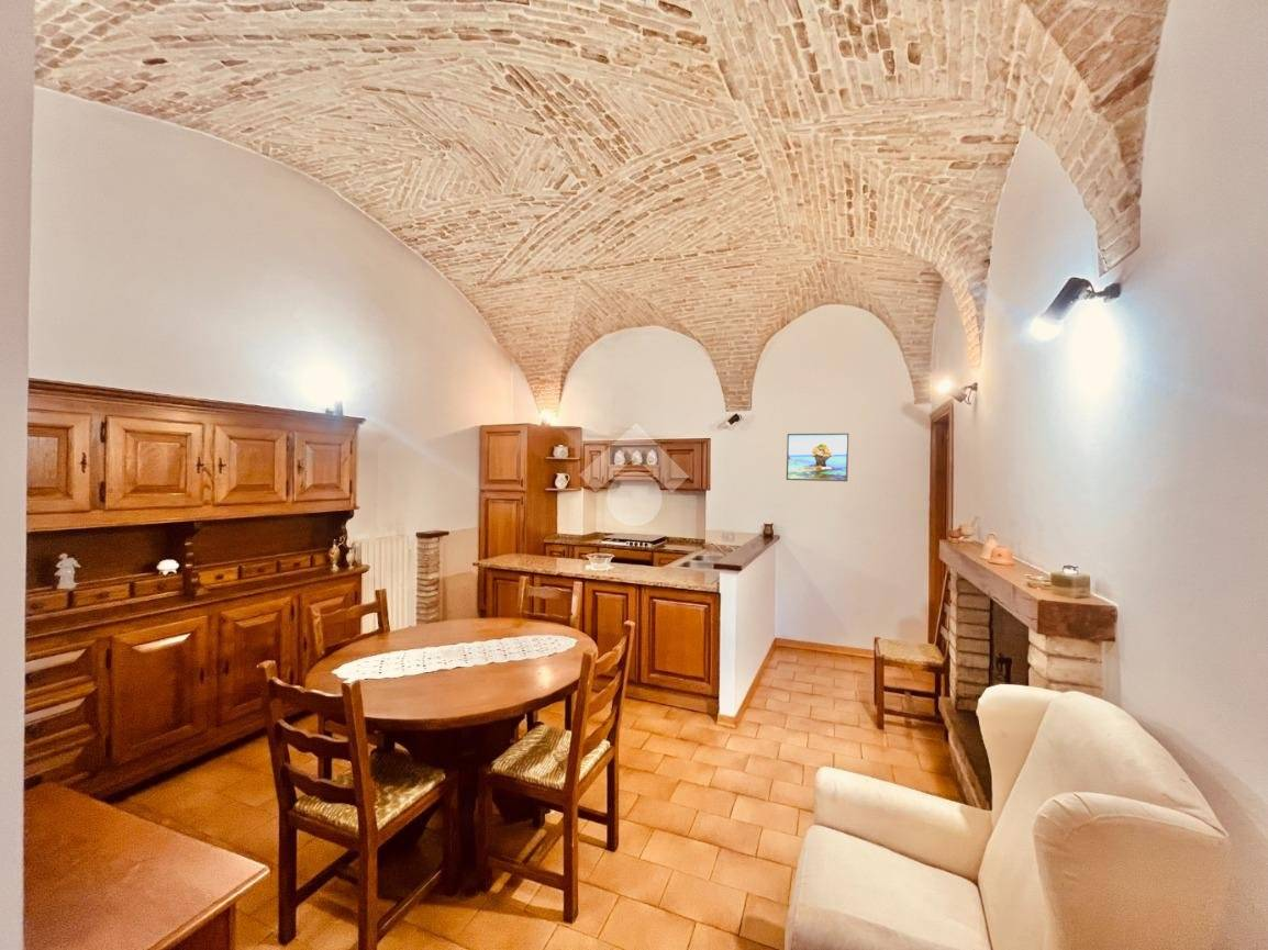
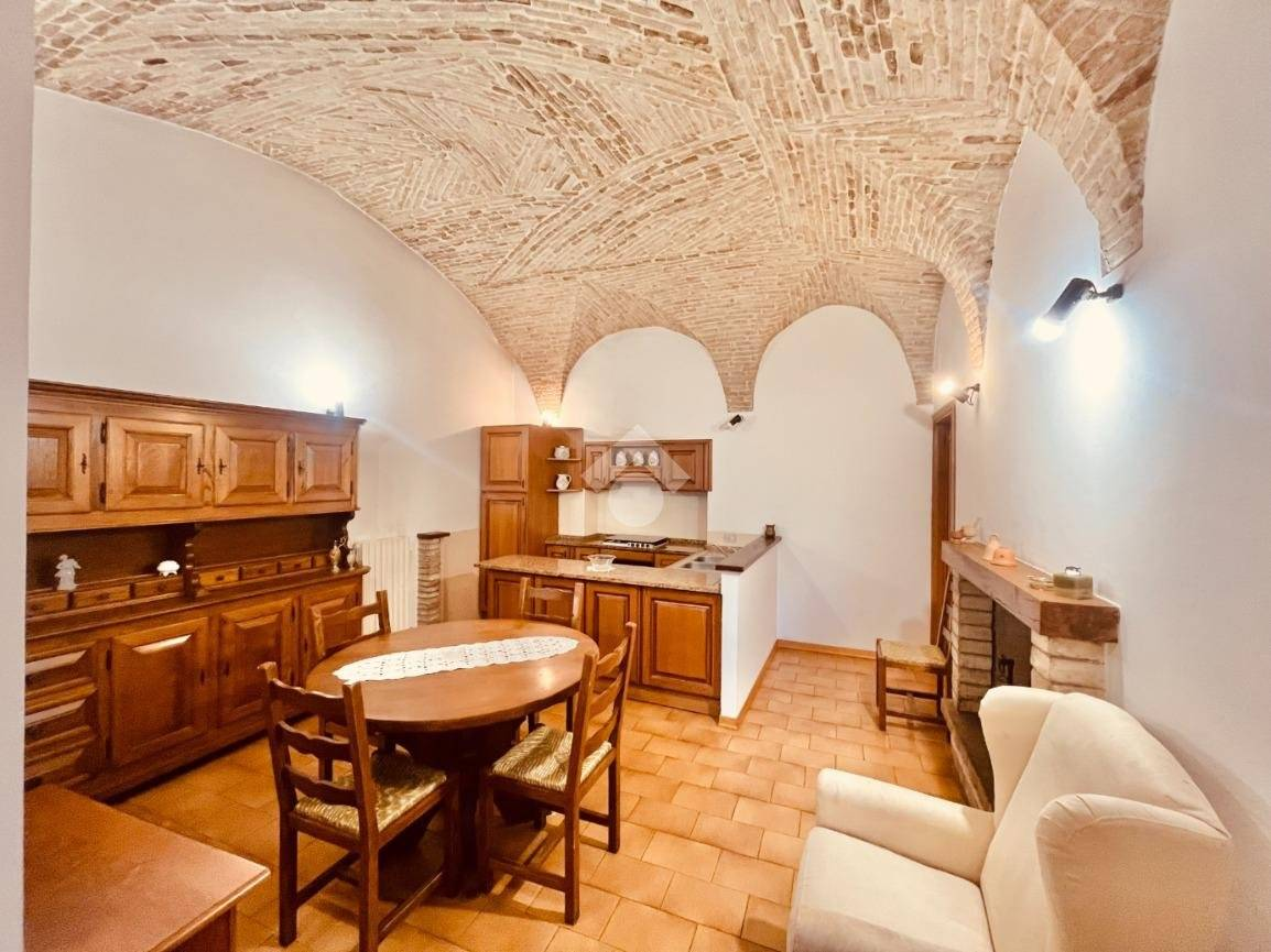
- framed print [786,433,849,482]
